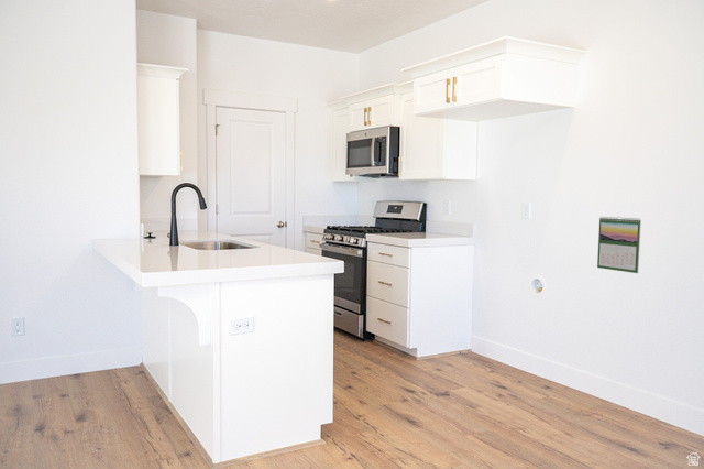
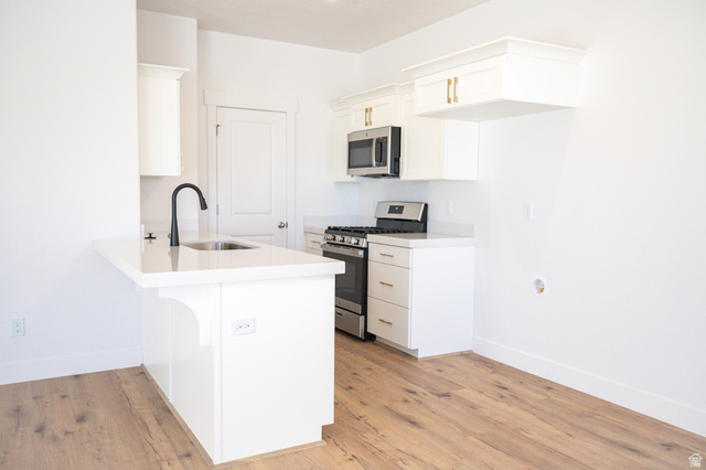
- calendar [596,216,642,274]
